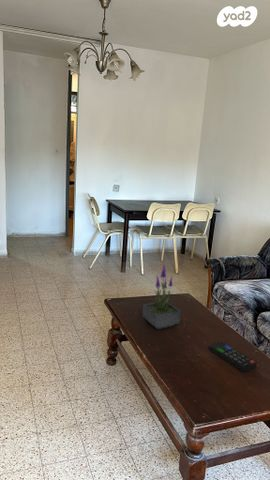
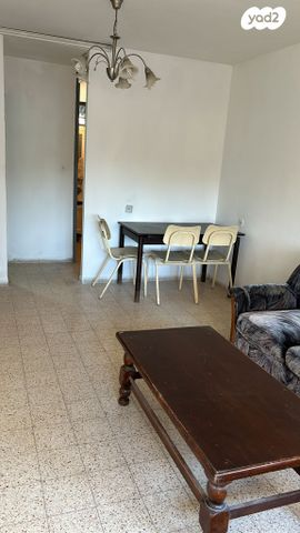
- potted plant [141,262,182,330]
- remote control [208,341,258,373]
